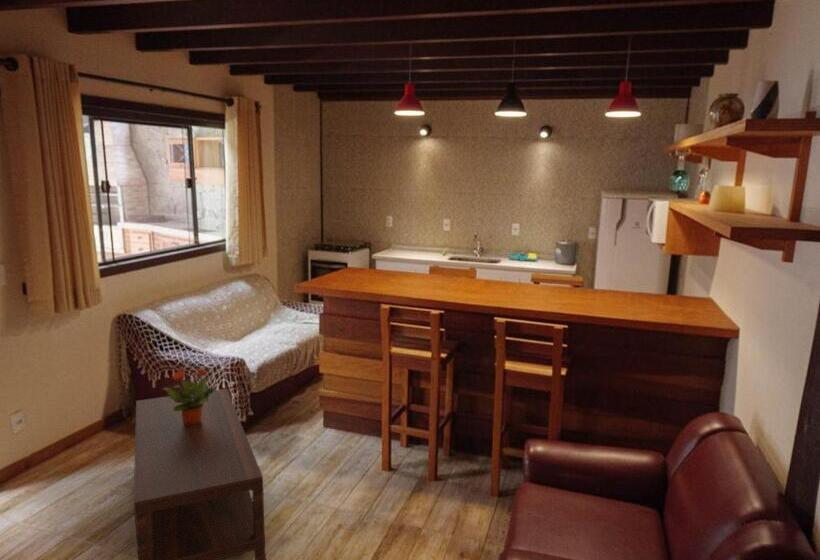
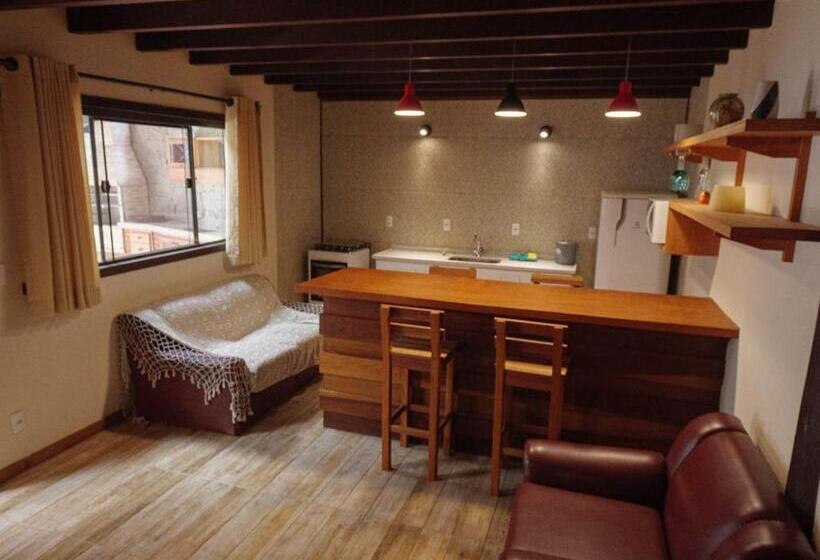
- potted plant [162,367,218,425]
- coffee table [133,388,267,560]
